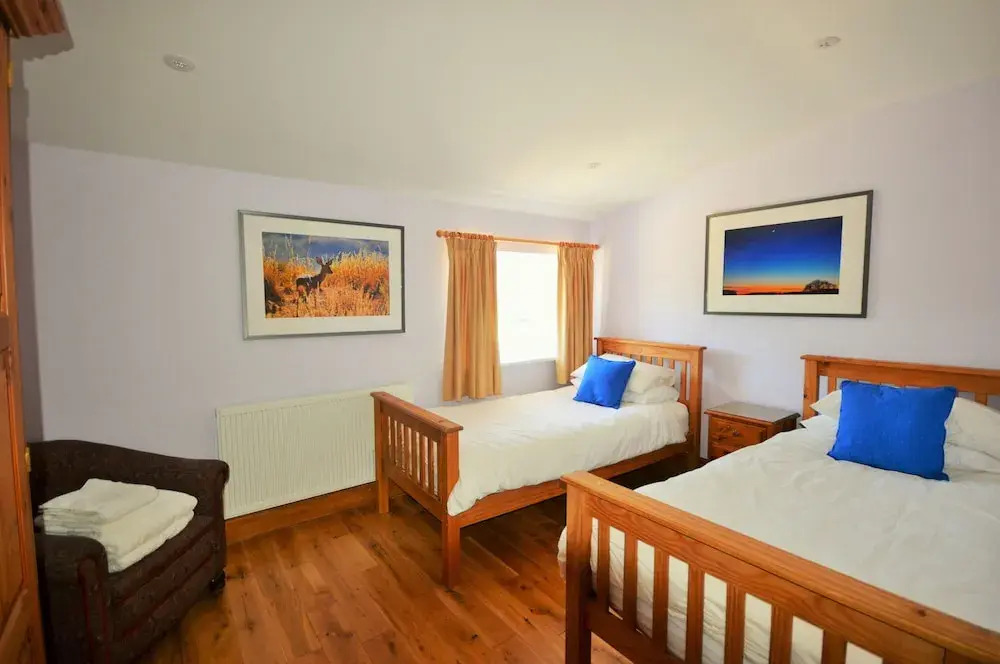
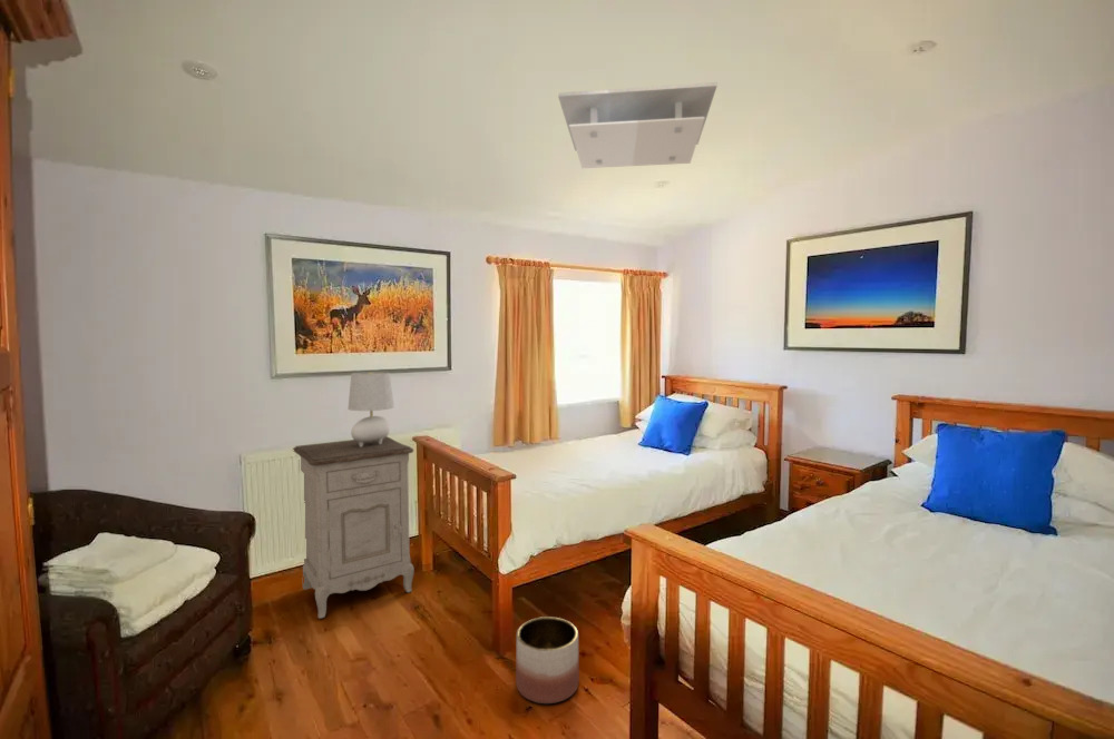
+ nightstand [292,436,416,620]
+ planter [515,615,580,704]
+ table lamp [346,371,395,447]
+ ceiling light [557,81,719,169]
